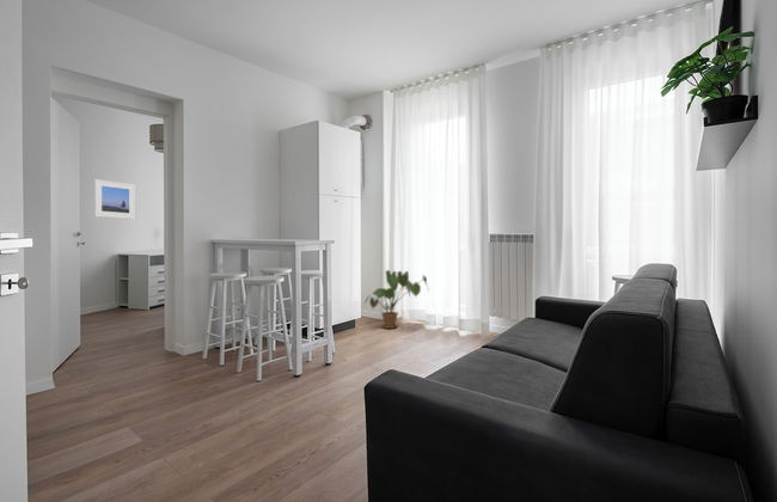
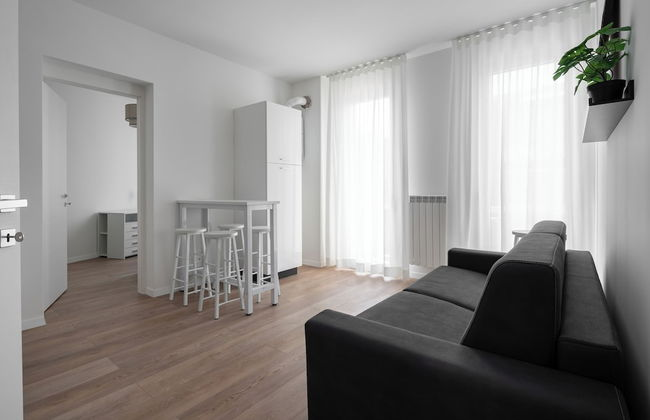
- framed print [93,178,136,220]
- house plant [363,269,430,330]
